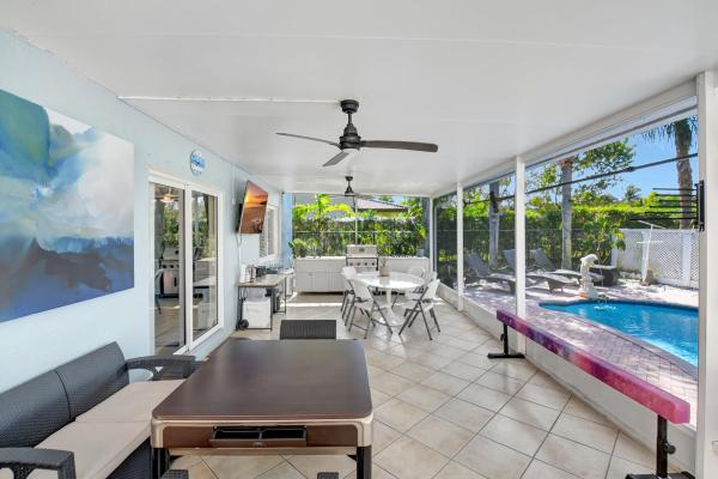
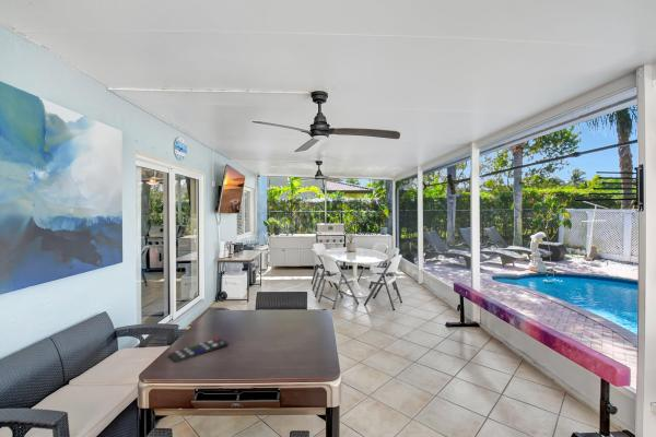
+ remote control [167,336,230,364]
